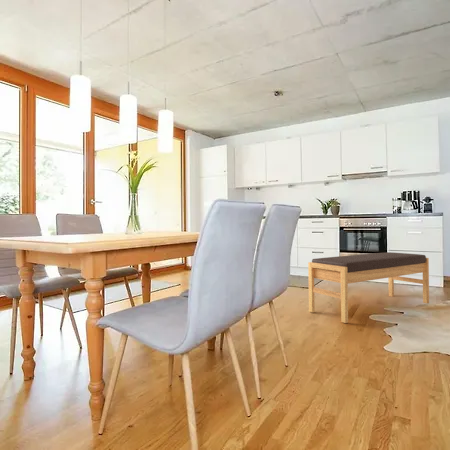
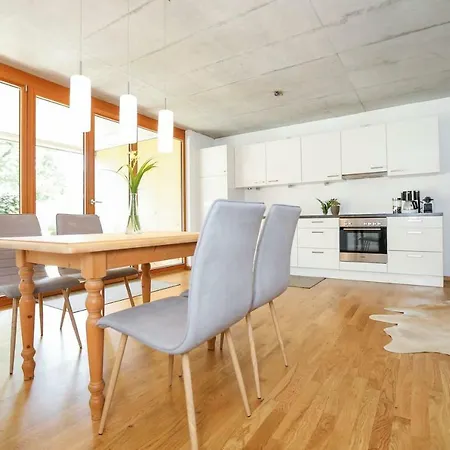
- bench [307,251,430,324]
